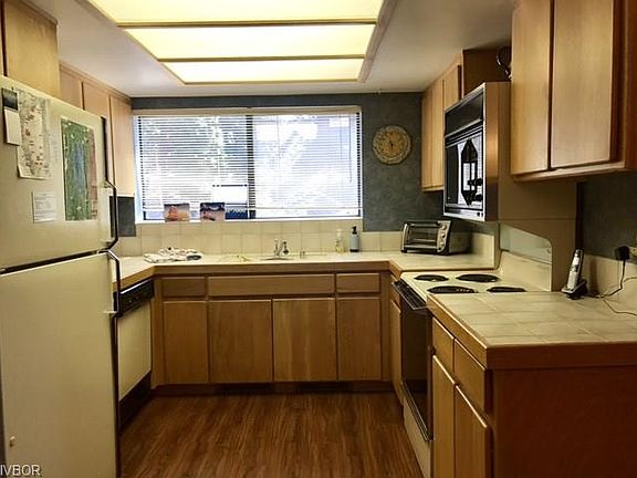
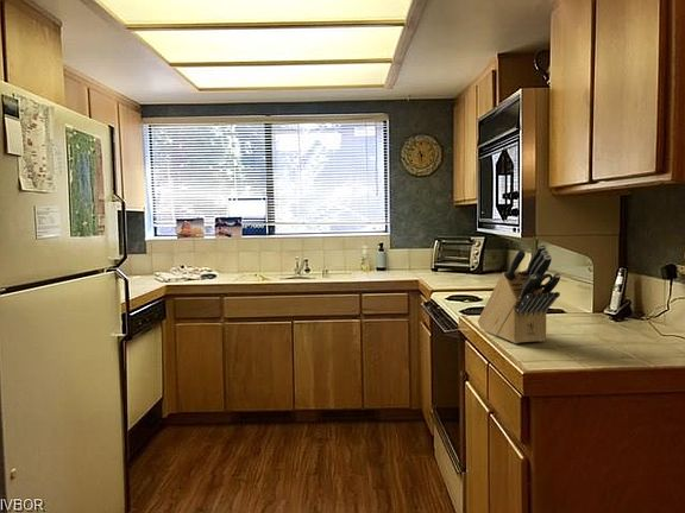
+ knife block [477,242,561,344]
